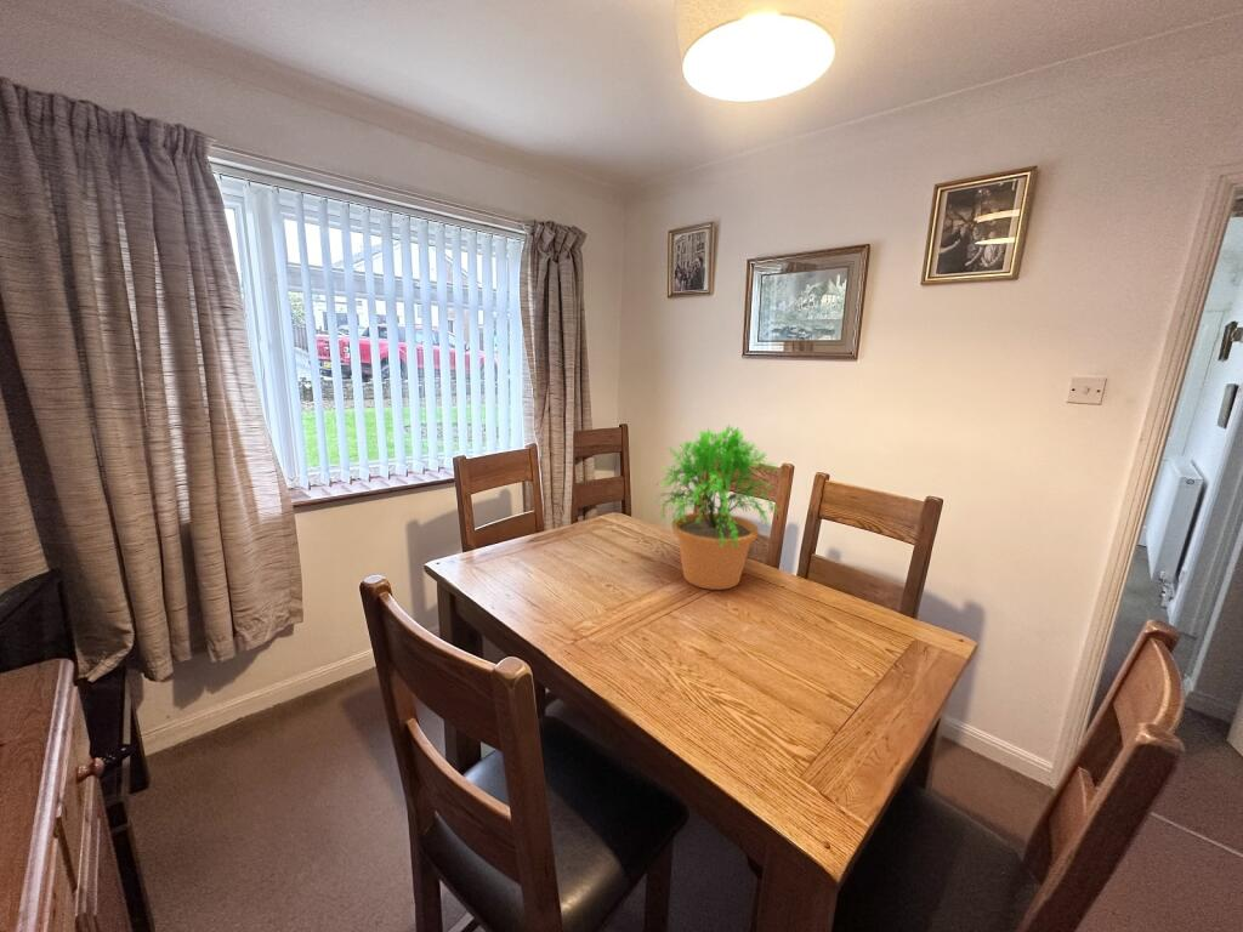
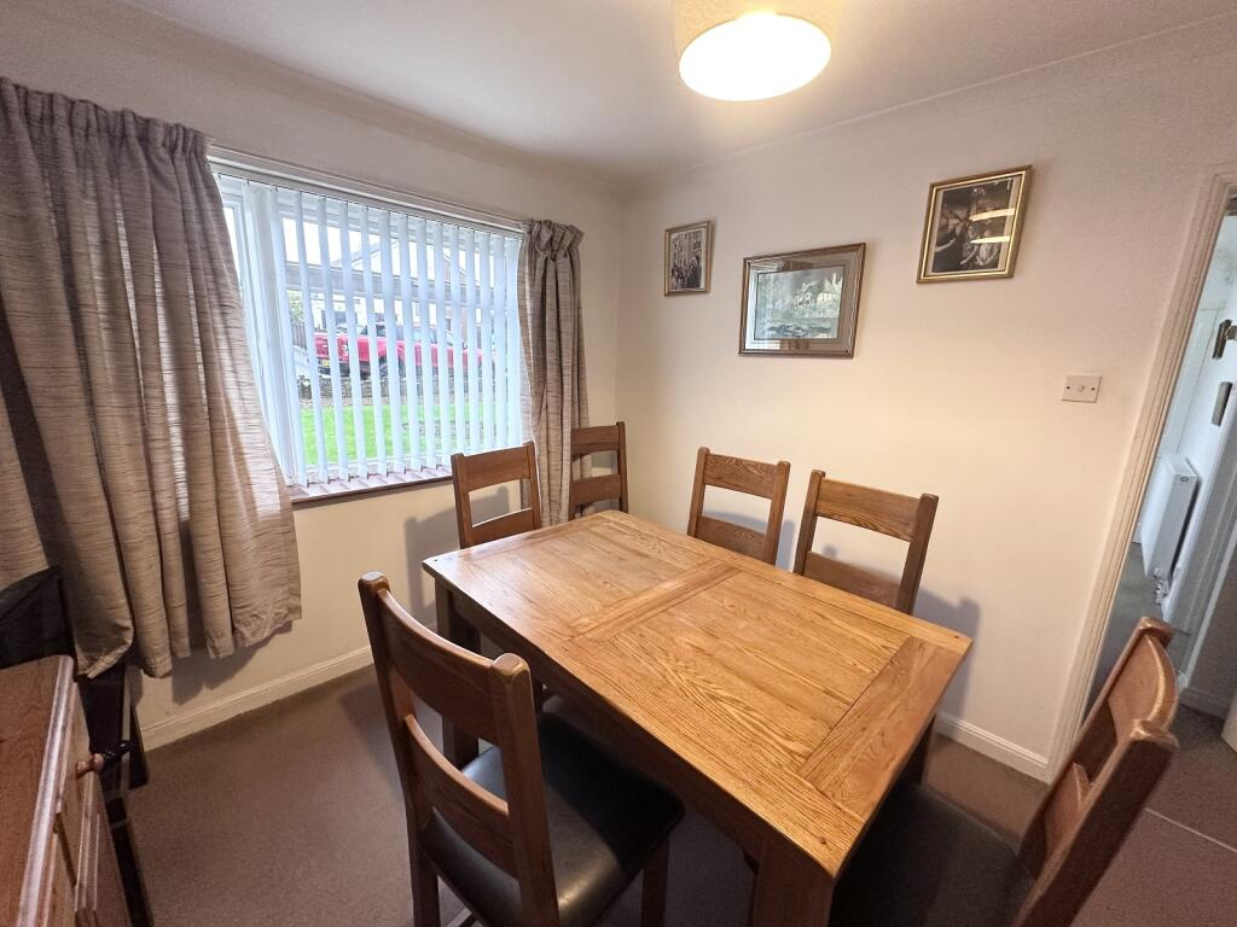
- potted plant [652,424,782,591]
